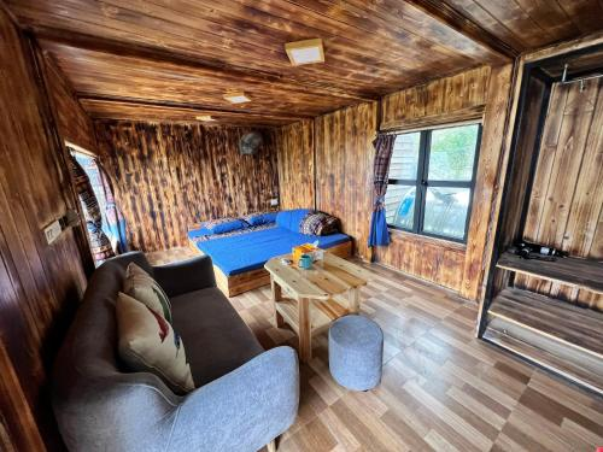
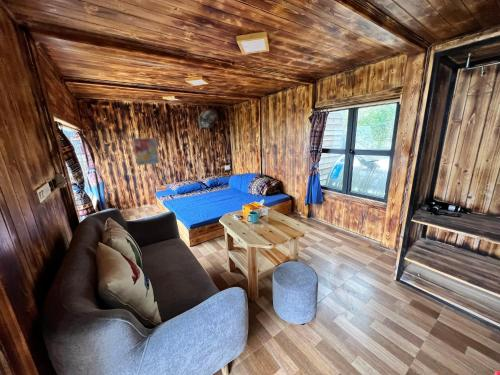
+ wall art [132,137,160,166]
